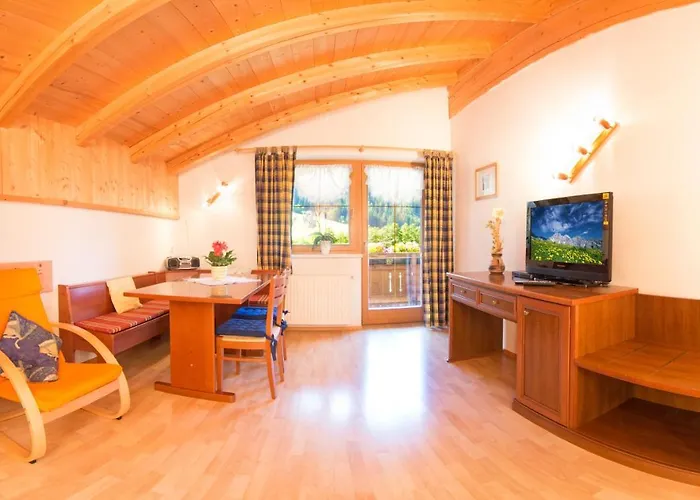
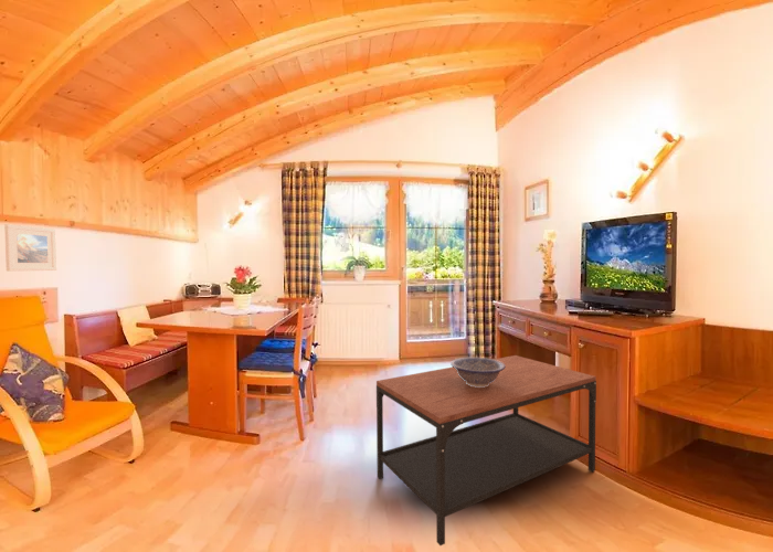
+ decorative bowl [449,357,506,388]
+ coffee table [375,354,597,546]
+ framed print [3,223,57,272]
